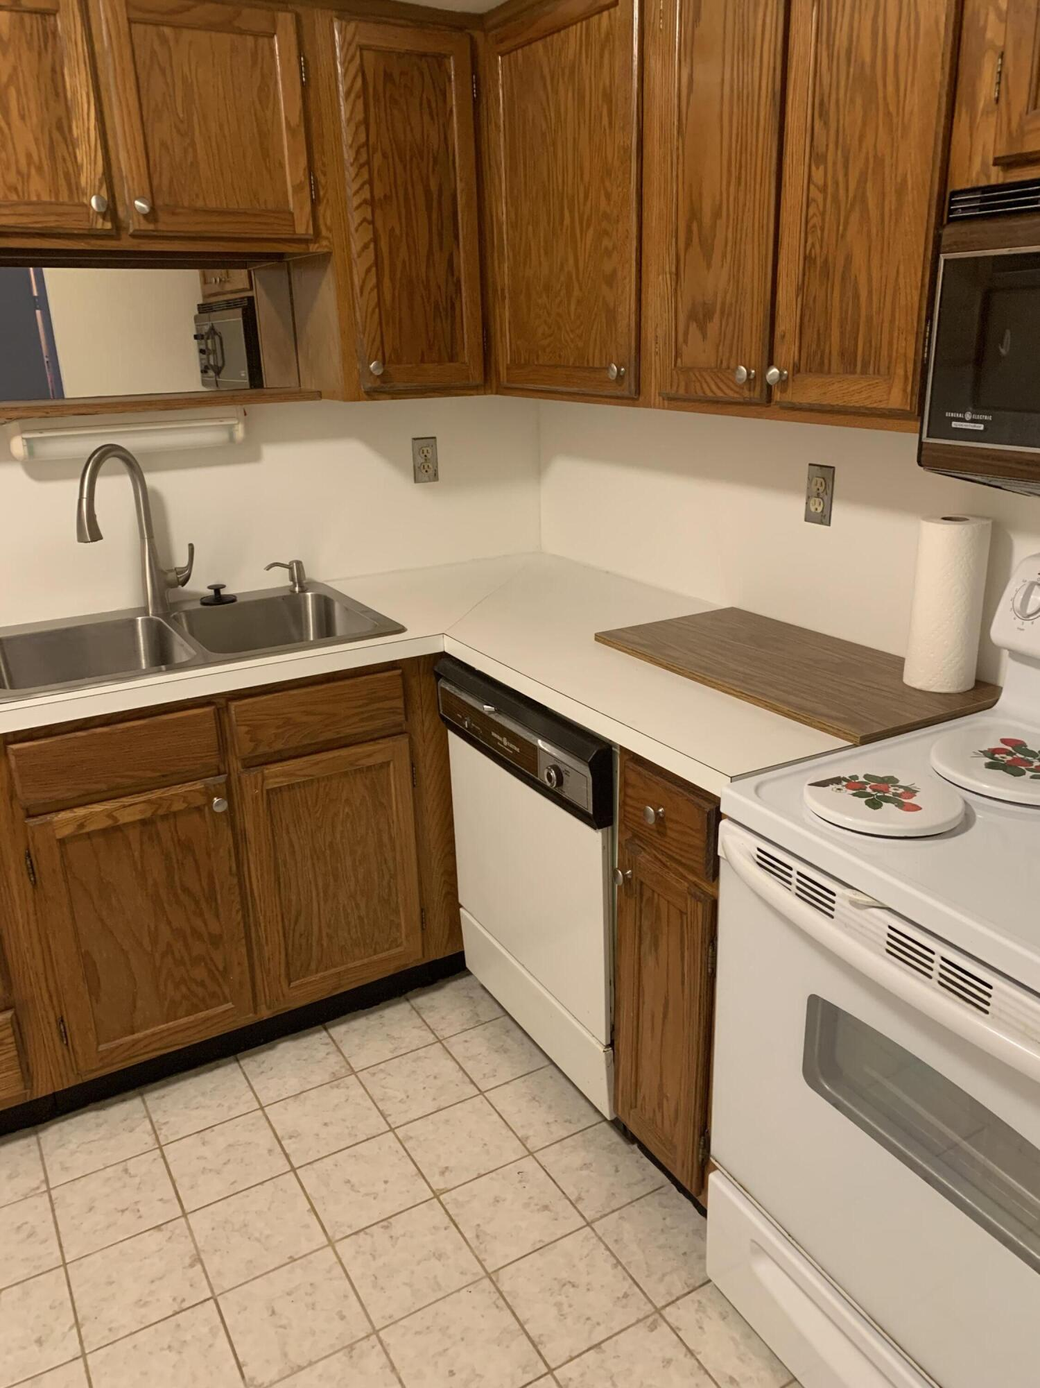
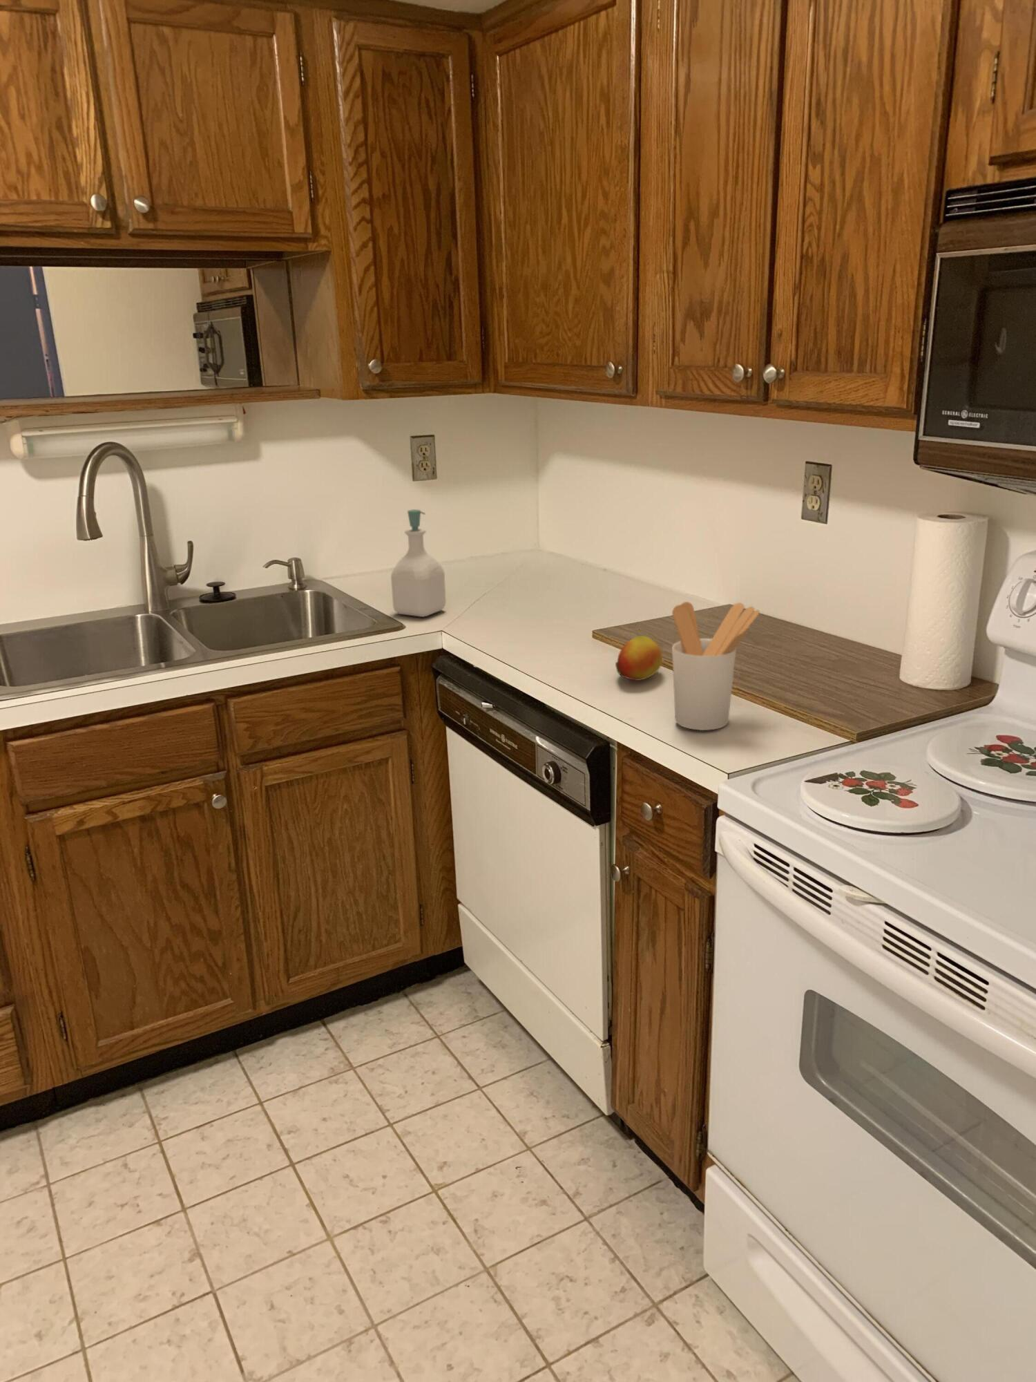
+ utensil holder [671,601,761,731]
+ fruit [615,636,663,681]
+ soap bottle [391,508,447,618]
